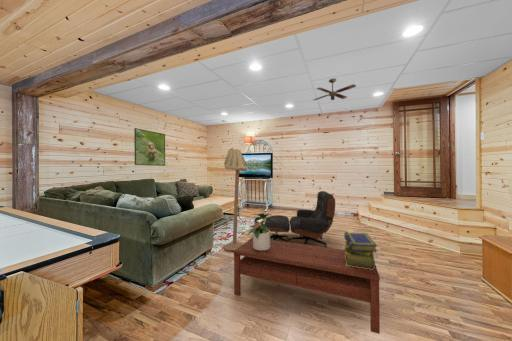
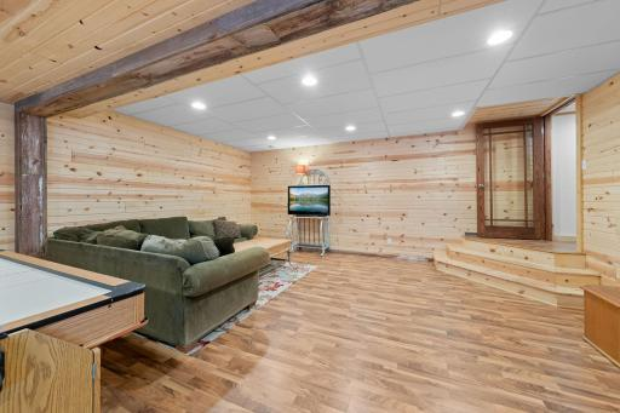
- coffee table [233,236,381,335]
- floor lamp [223,147,249,251]
- lounge chair [264,190,336,248]
- ceiling fan [313,77,357,101]
- potted plant [246,212,275,251]
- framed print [133,127,166,167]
- stack of books [343,232,378,270]
